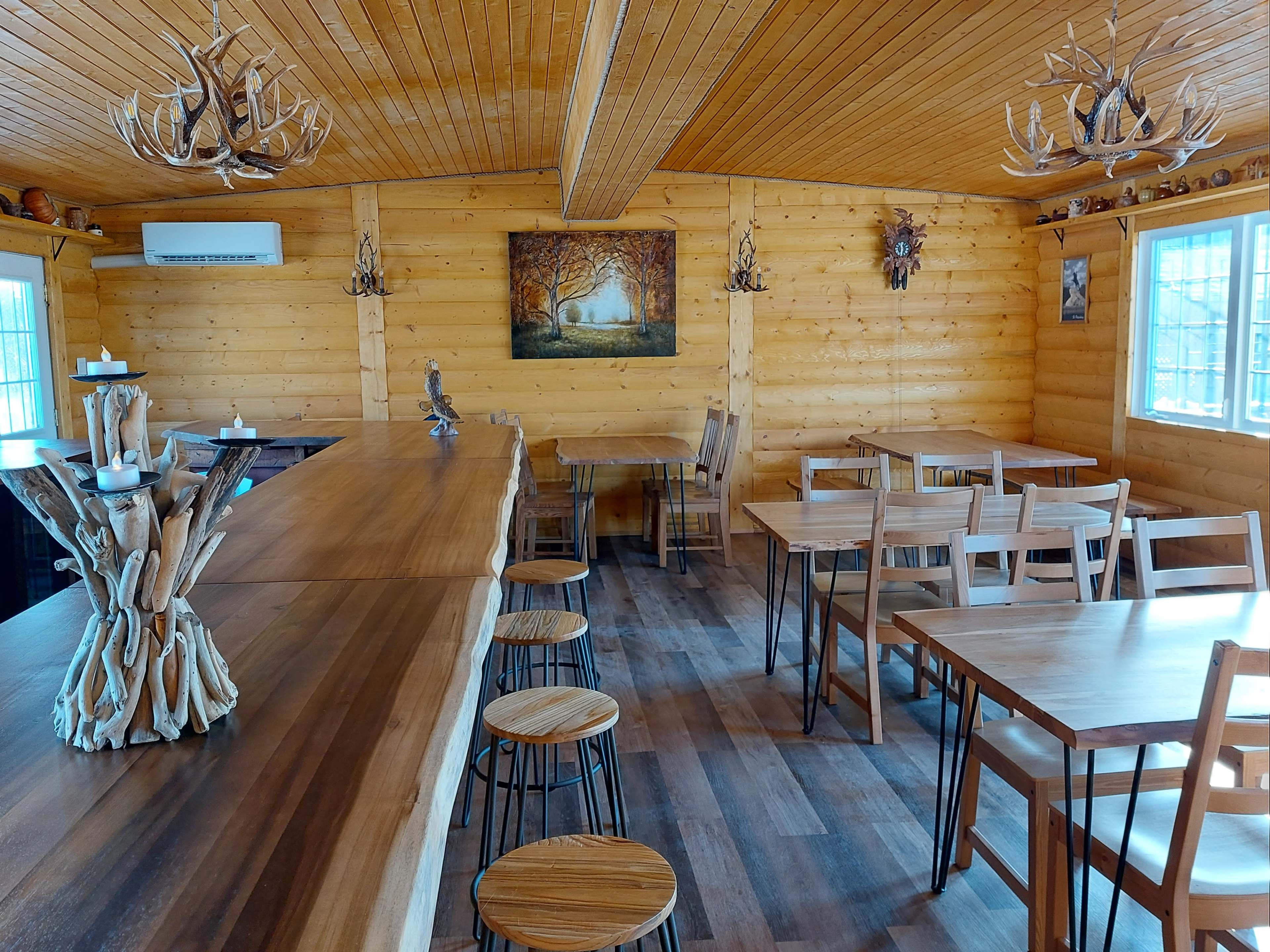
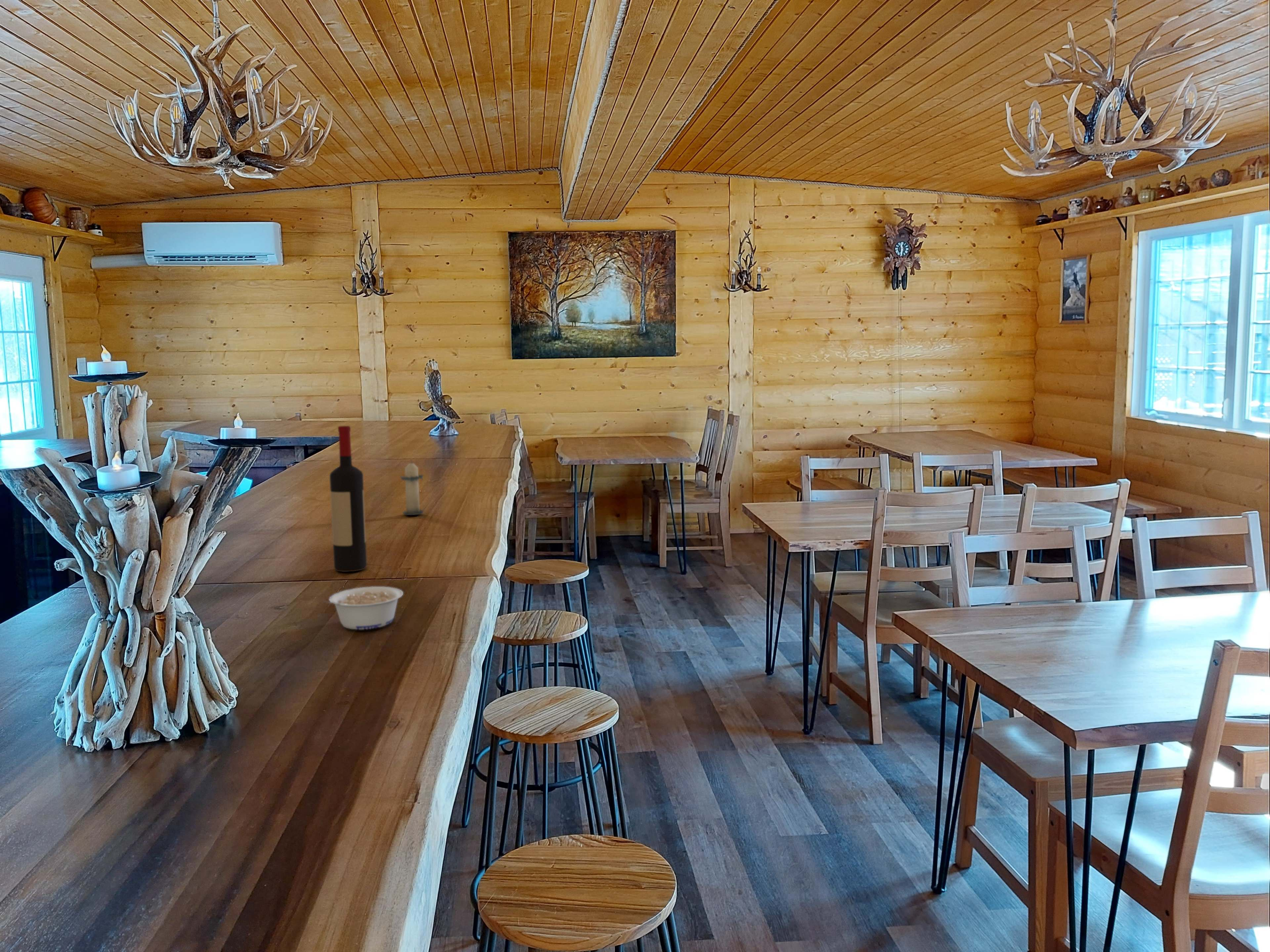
+ legume [324,586,403,630]
+ wine bottle [329,425,367,572]
+ candle [400,459,425,515]
